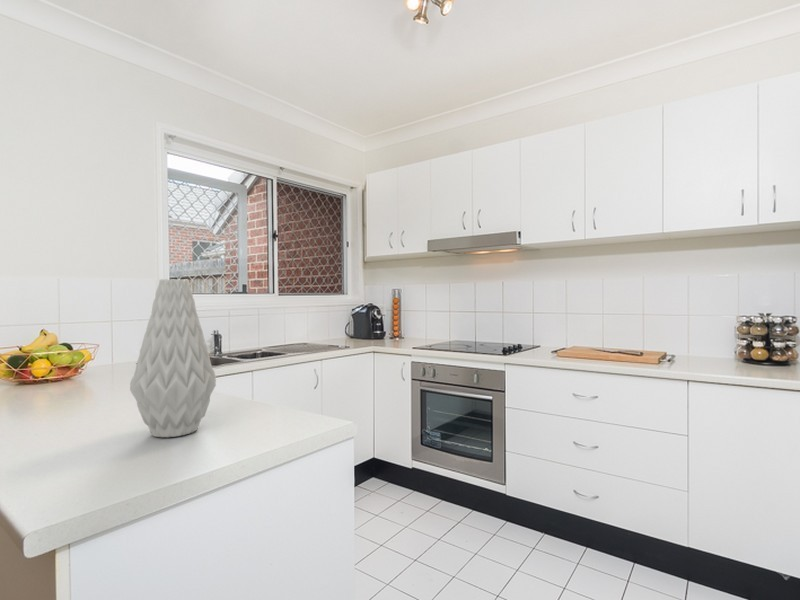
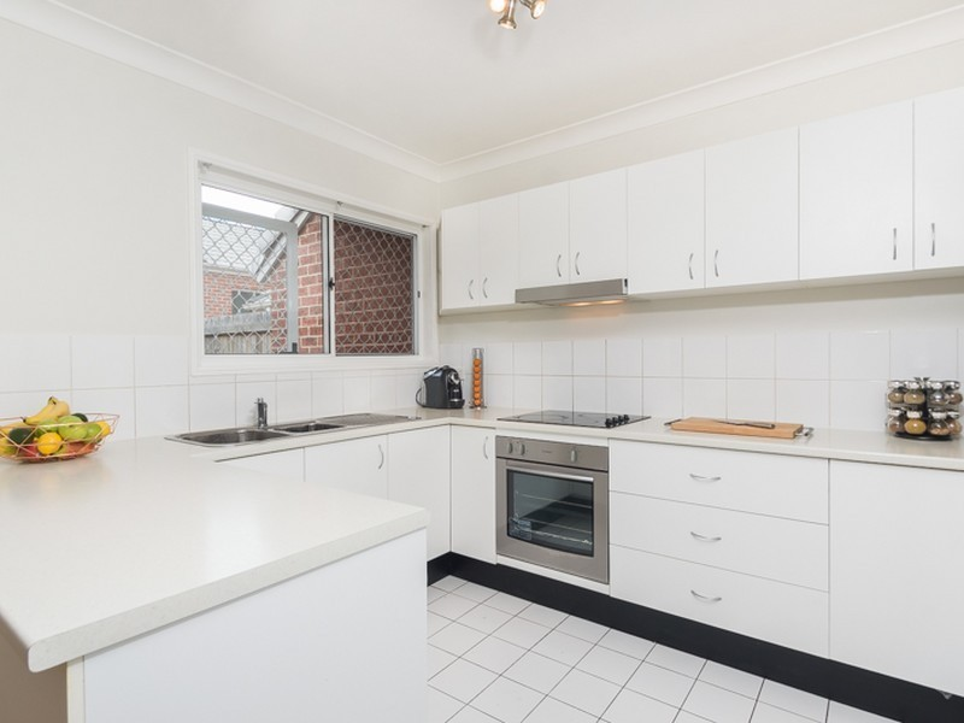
- vase [129,278,217,438]
